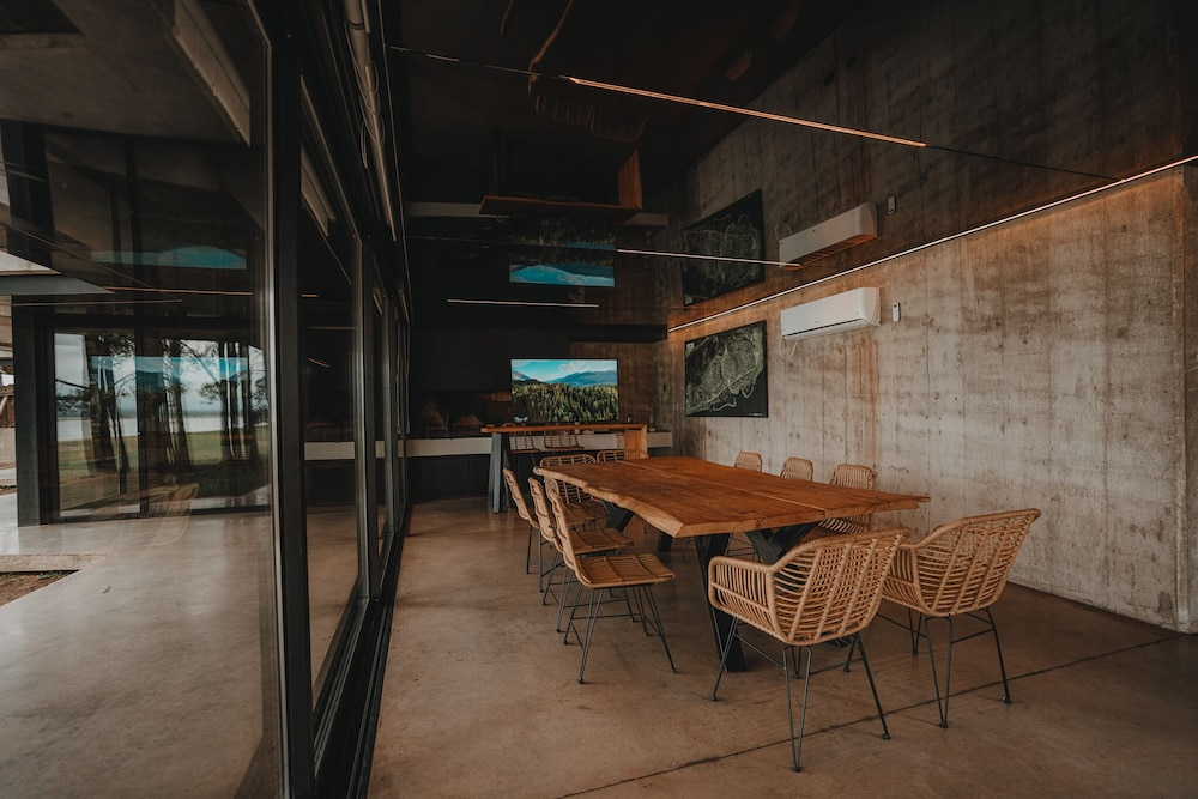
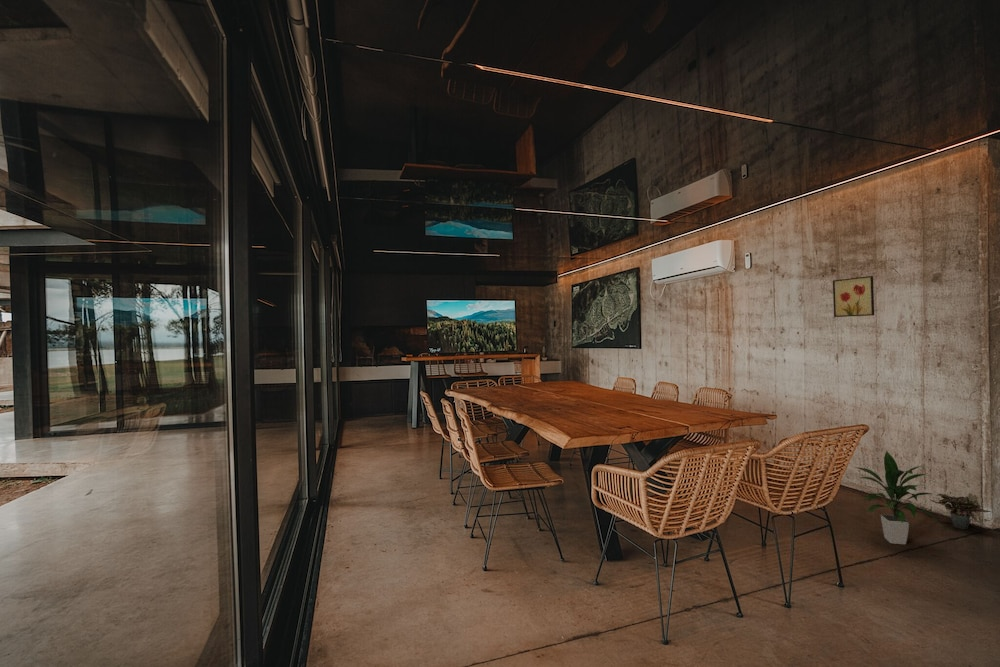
+ indoor plant [853,450,944,545]
+ wall art [832,275,875,318]
+ potted plant [930,493,993,530]
